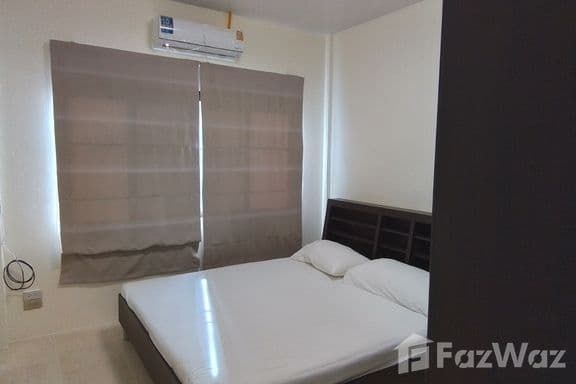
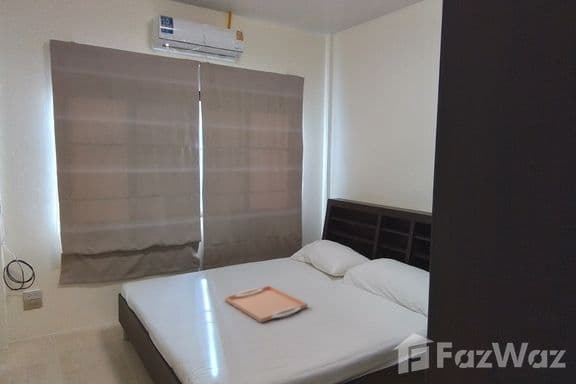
+ serving tray [224,285,308,324]
